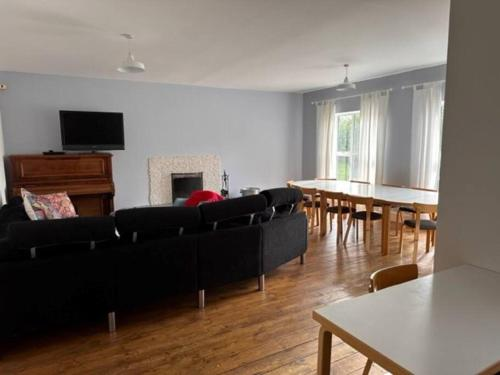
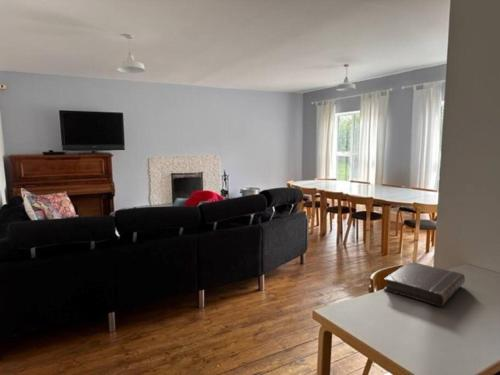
+ book [382,261,466,308]
